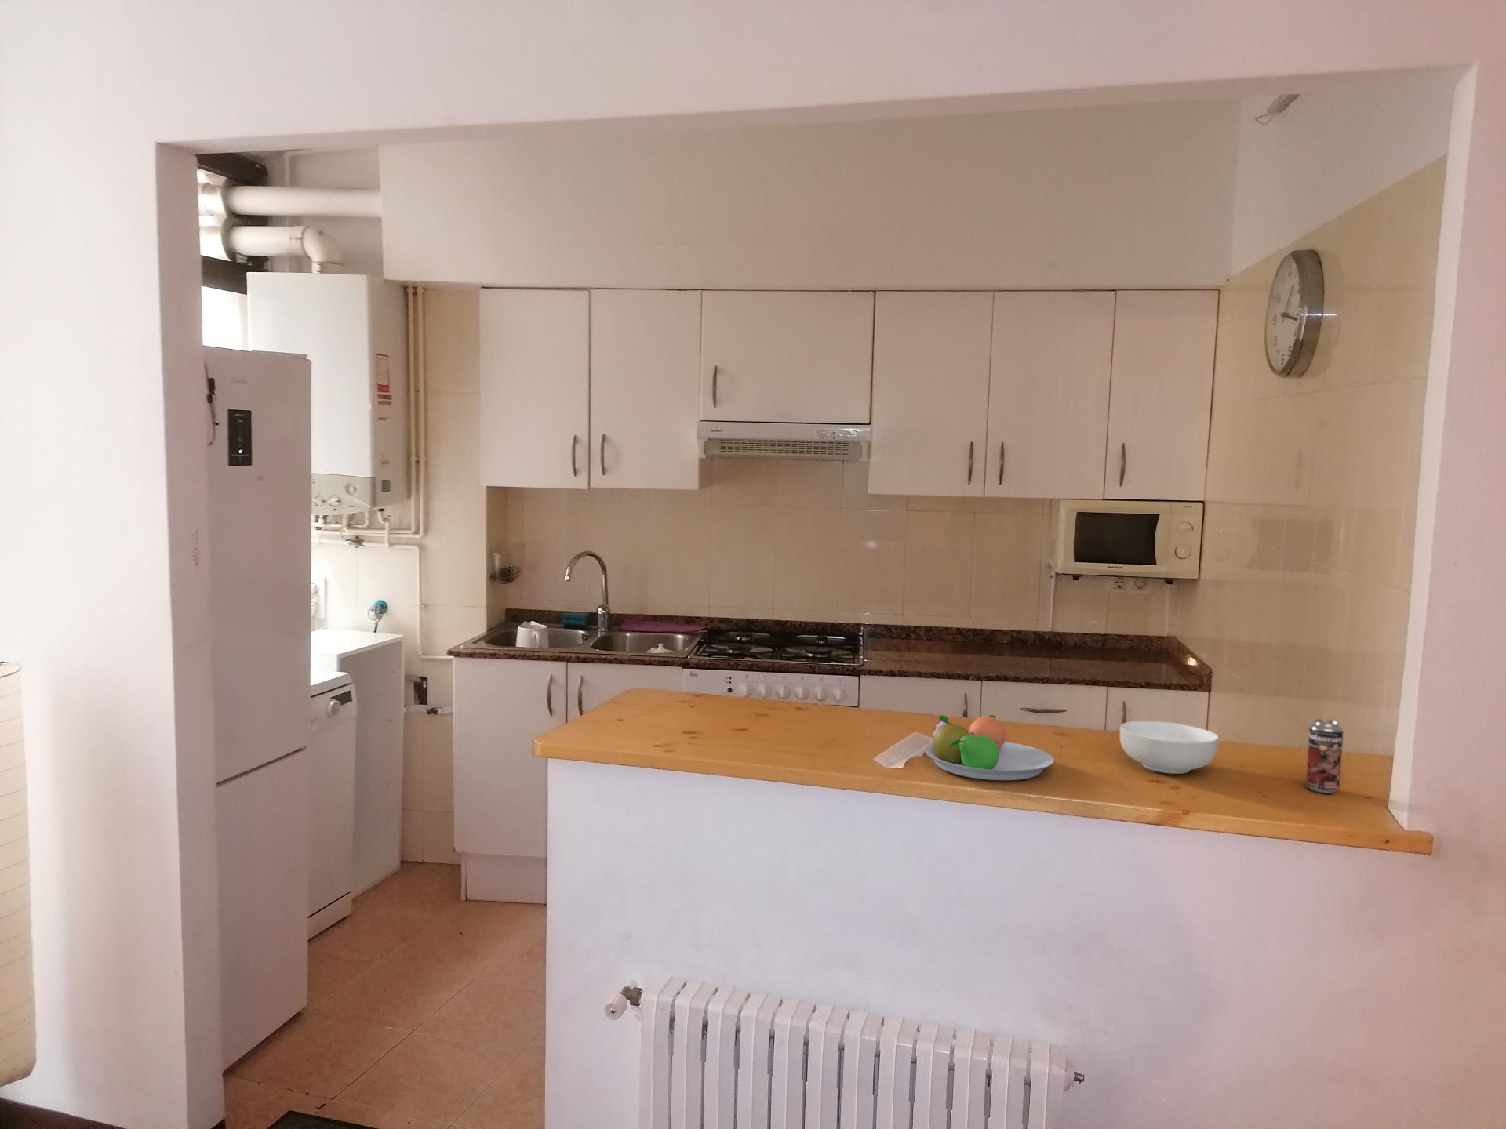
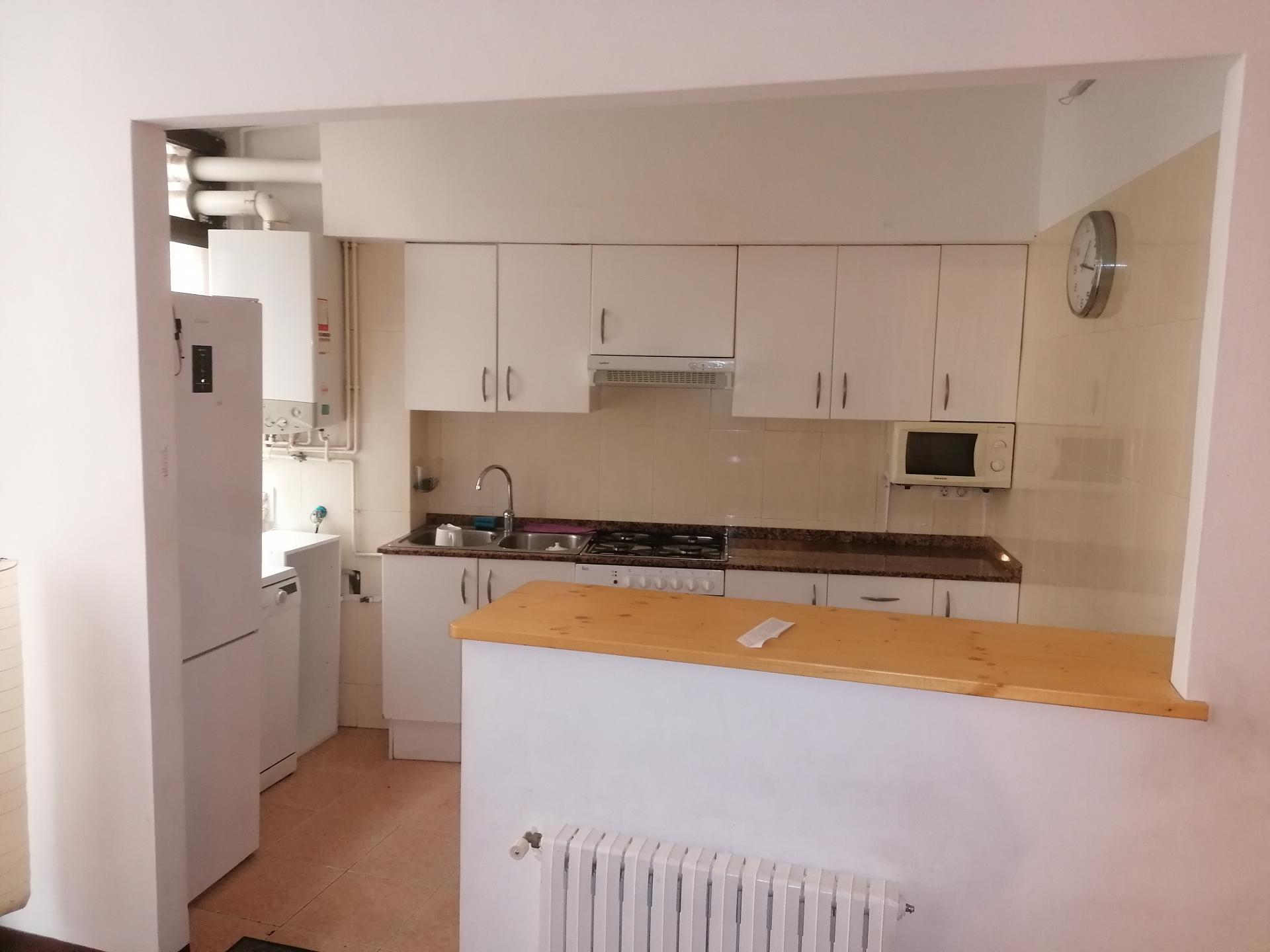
- fruit bowl [924,714,1055,780]
- beverage can [1306,719,1345,795]
- cereal bowl [1119,720,1220,774]
